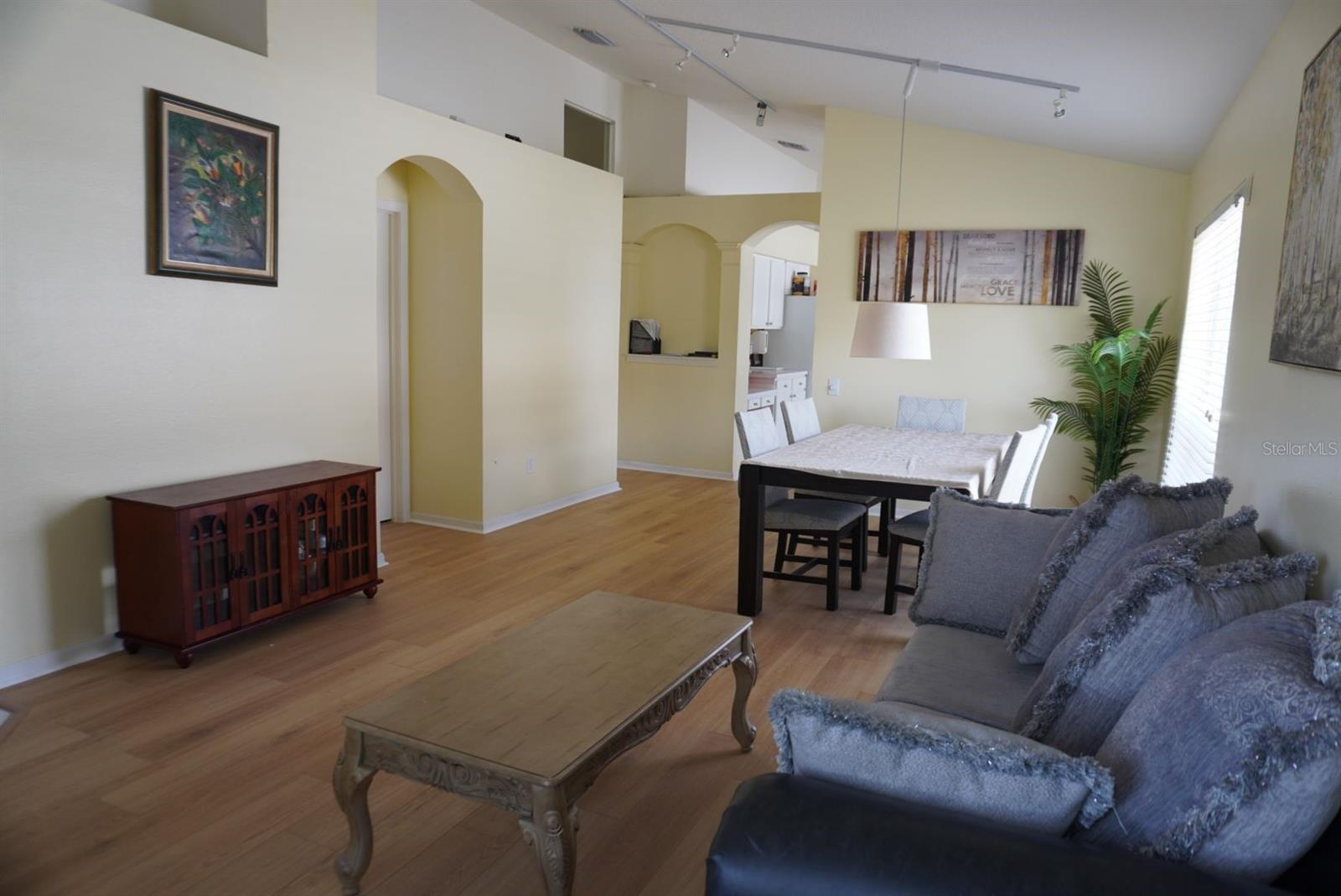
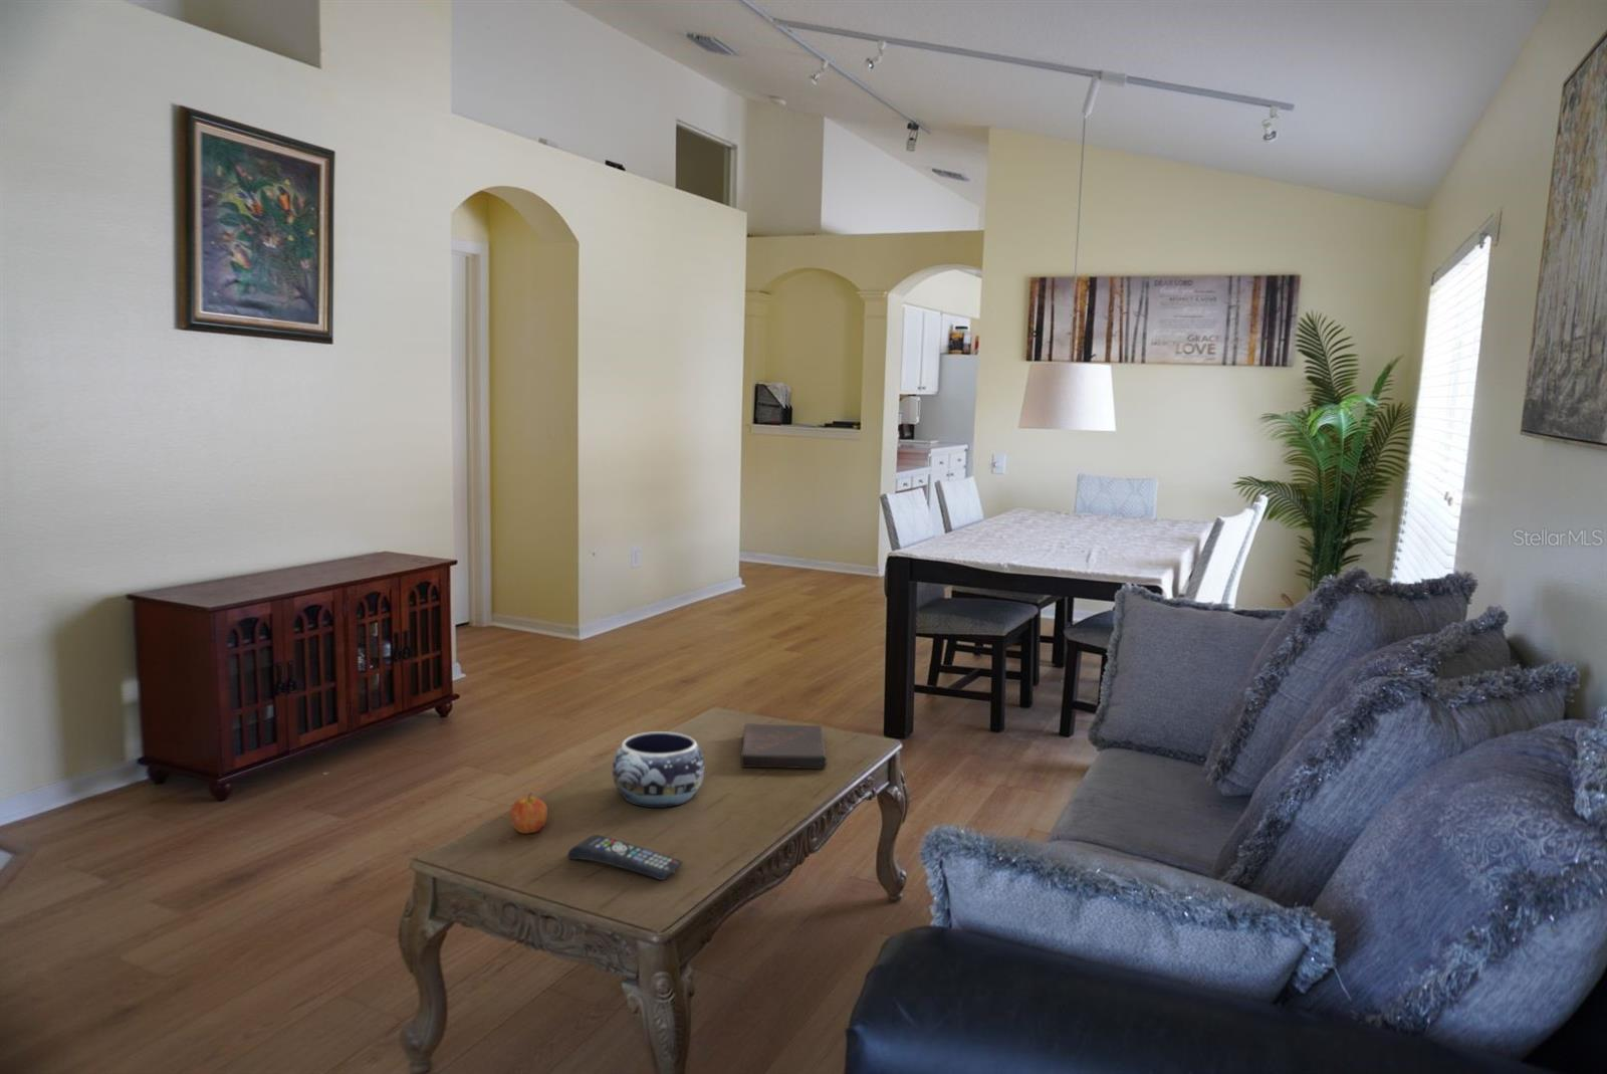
+ remote control [567,834,684,881]
+ book [739,723,828,771]
+ decorative bowl [611,730,706,809]
+ apple [509,791,549,835]
